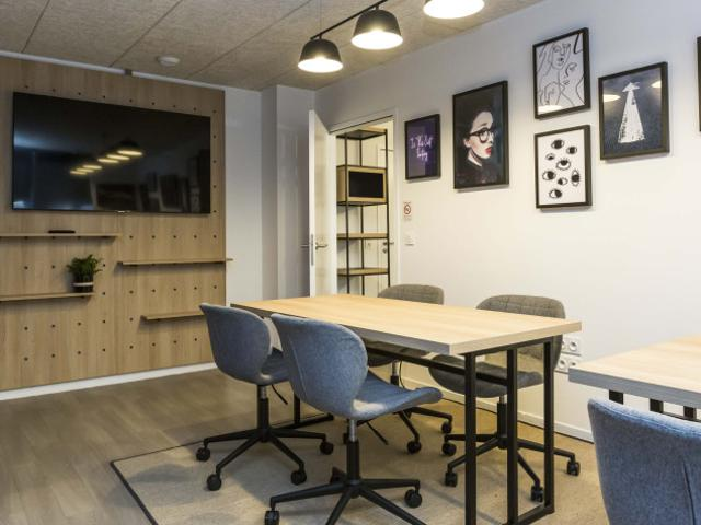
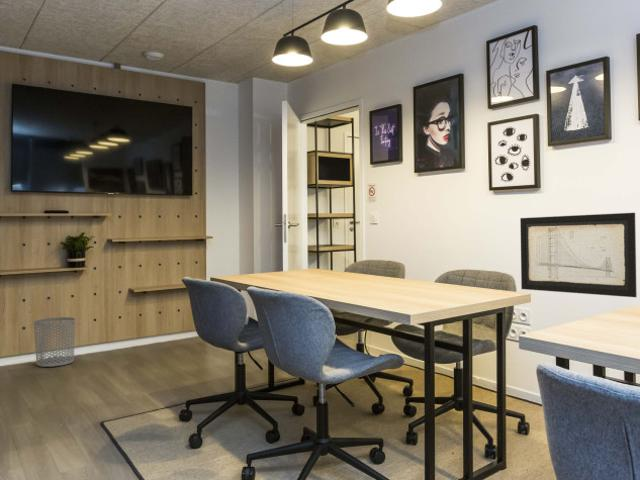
+ wall art [519,212,638,298]
+ waste bin [33,316,76,368]
